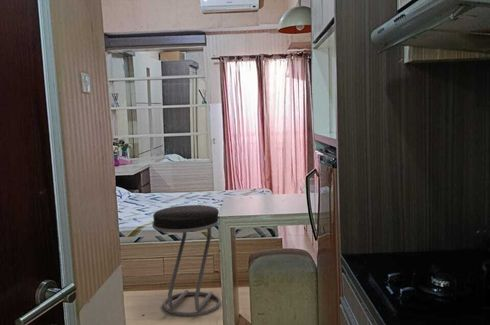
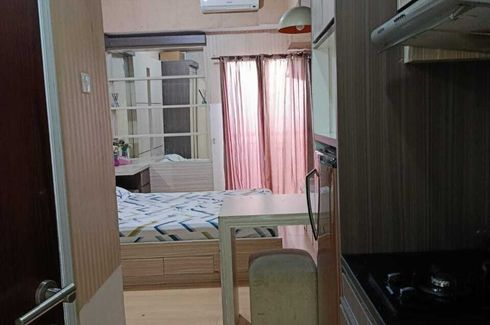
- stool [151,204,222,317]
